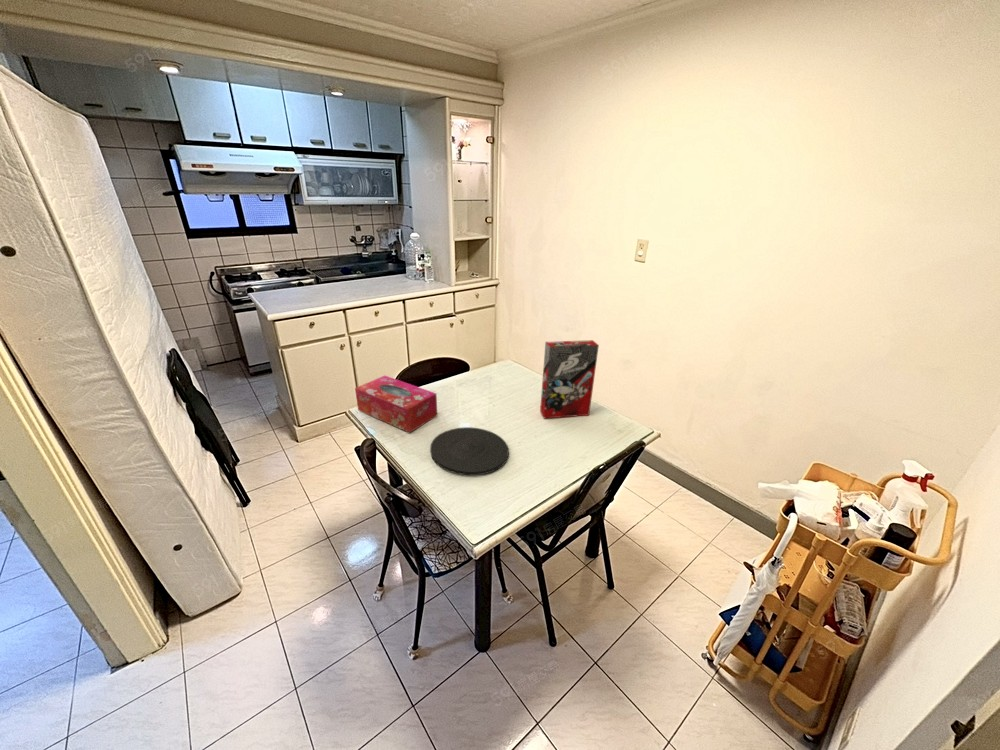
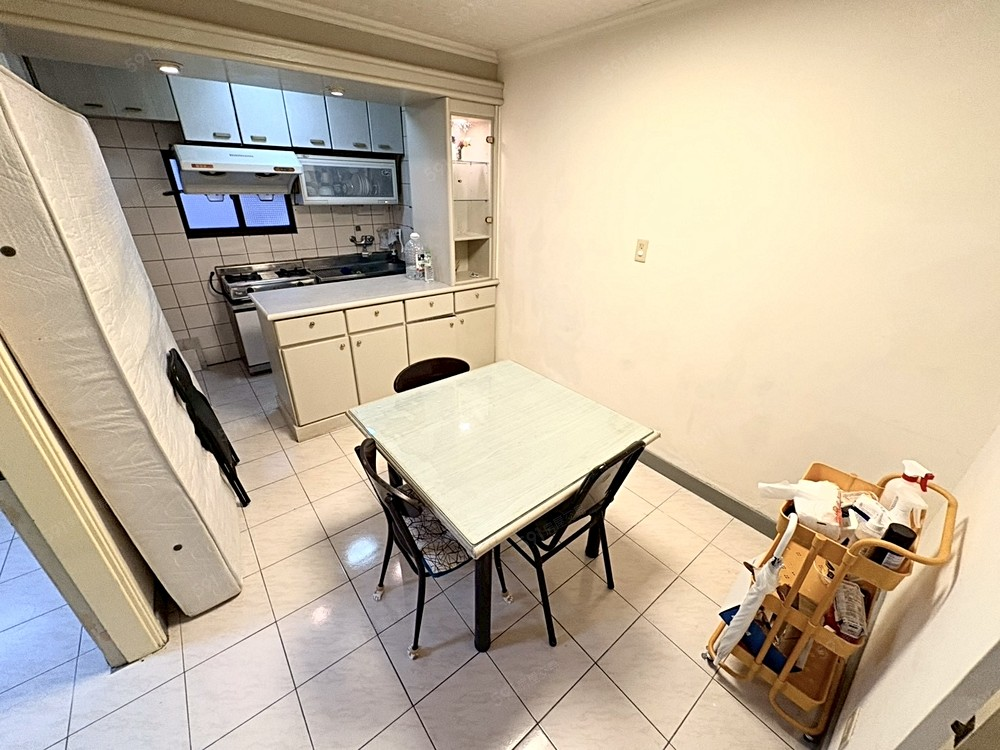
- cereal box [539,339,600,419]
- tissue box [354,375,438,434]
- plate [429,426,510,476]
